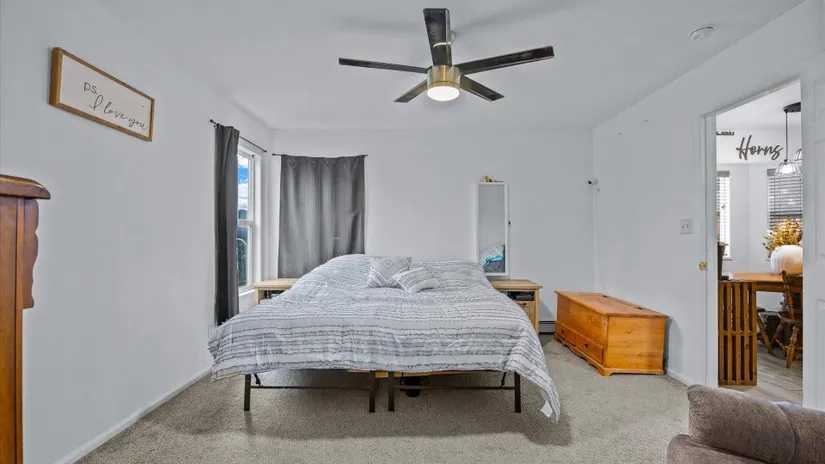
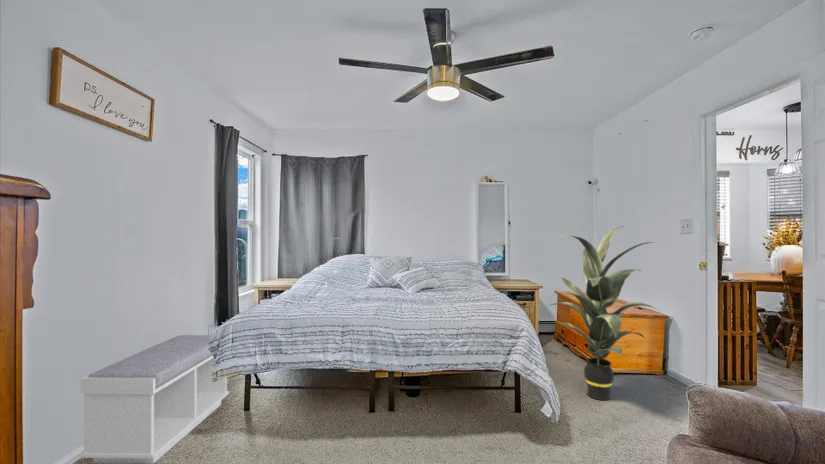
+ bench [79,334,230,464]
+ indoor plant [549,225,660,401]
